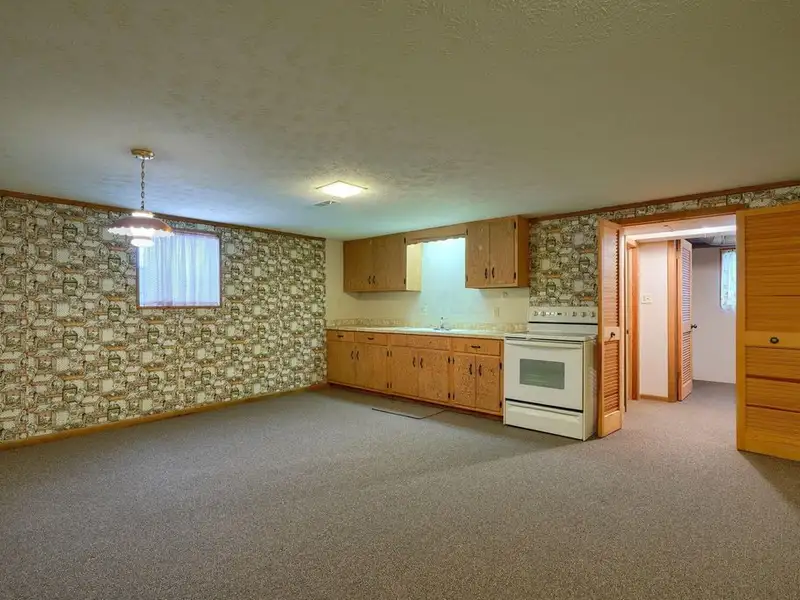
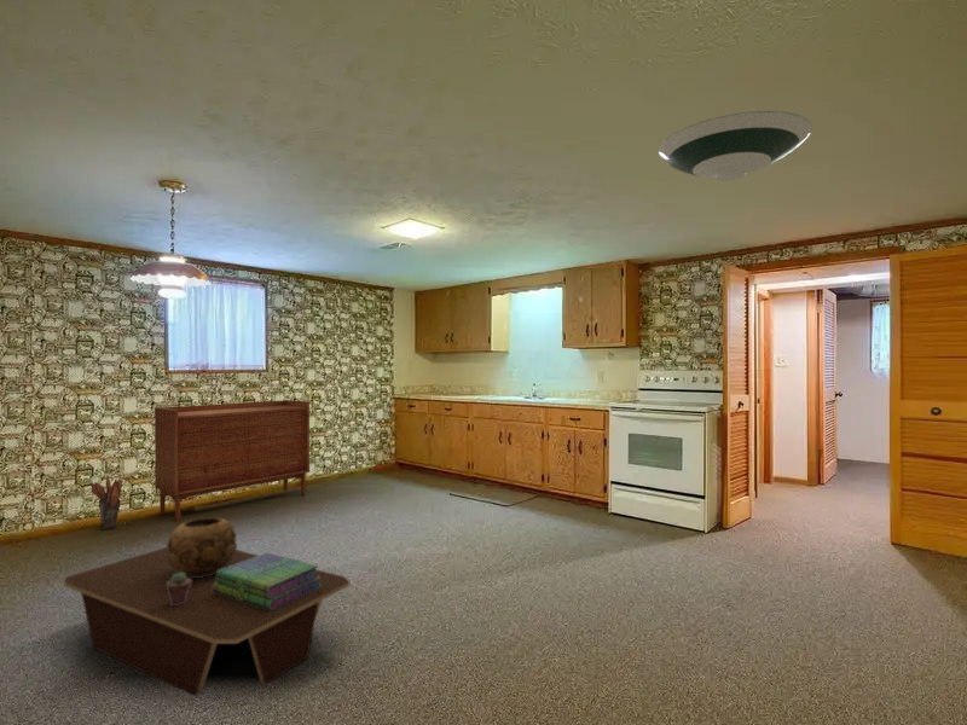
+ potted succulent [167,573,192,605]
+ stack of books [213,551,322,610]
+ sideboard [154,399,311,523]
+ decorative bowl [166,516,238,578]
+ table lamp [89,475,131,530]
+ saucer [656,110,813,182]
+ coffee table [63,546,351,697]
